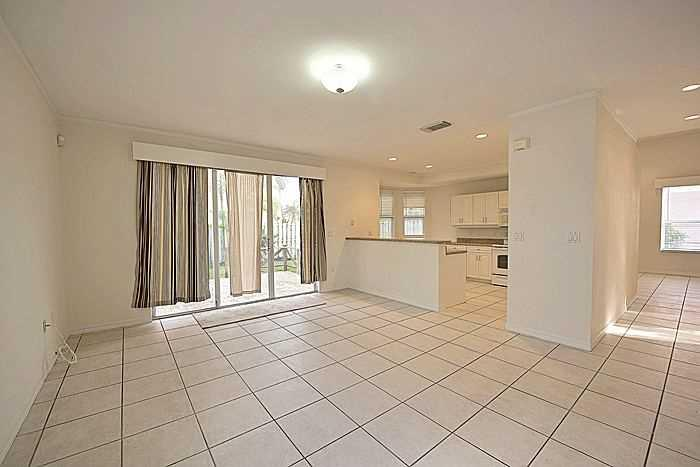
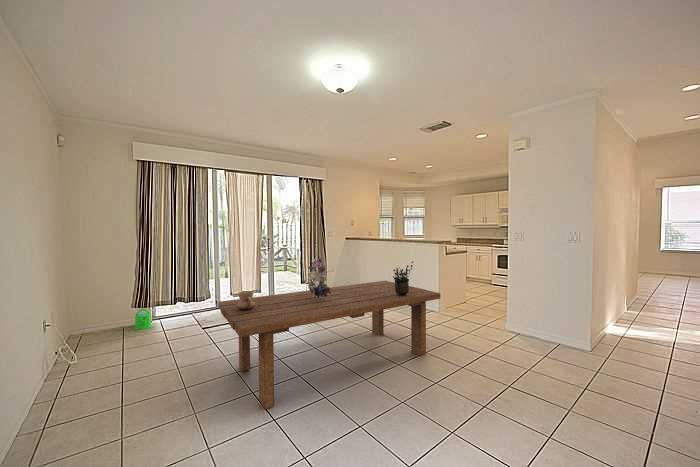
+ watering can [133,307,153,330]
+ dining table [217,280,441,410]
+ bouquet [302,251,331,300]
+ ceramic jug [237,290,255,310]
+ potted plant [392,260,414,296]
